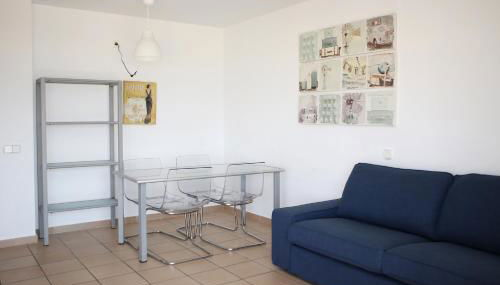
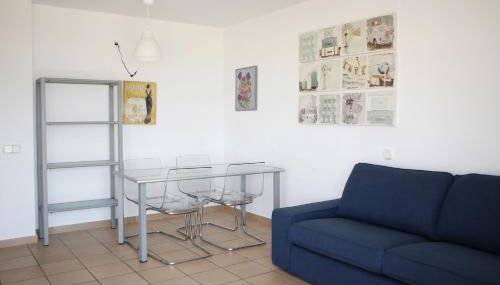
+ wall art [234,64,259,112]
